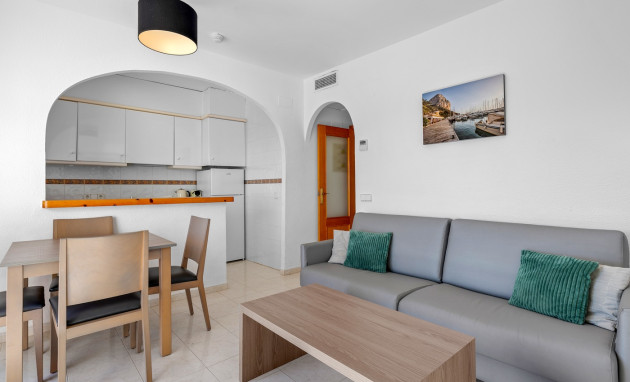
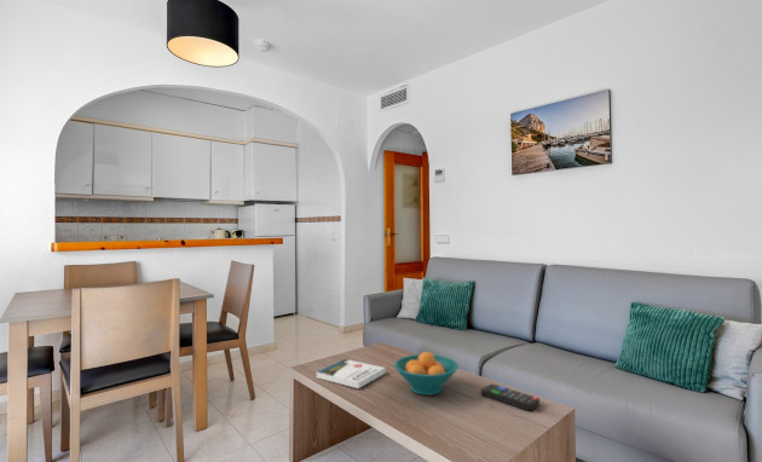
+ book [316,358,387,389]
+ remote control [480,382,541,412]
+ fruit bowl [393,351,460,397]
